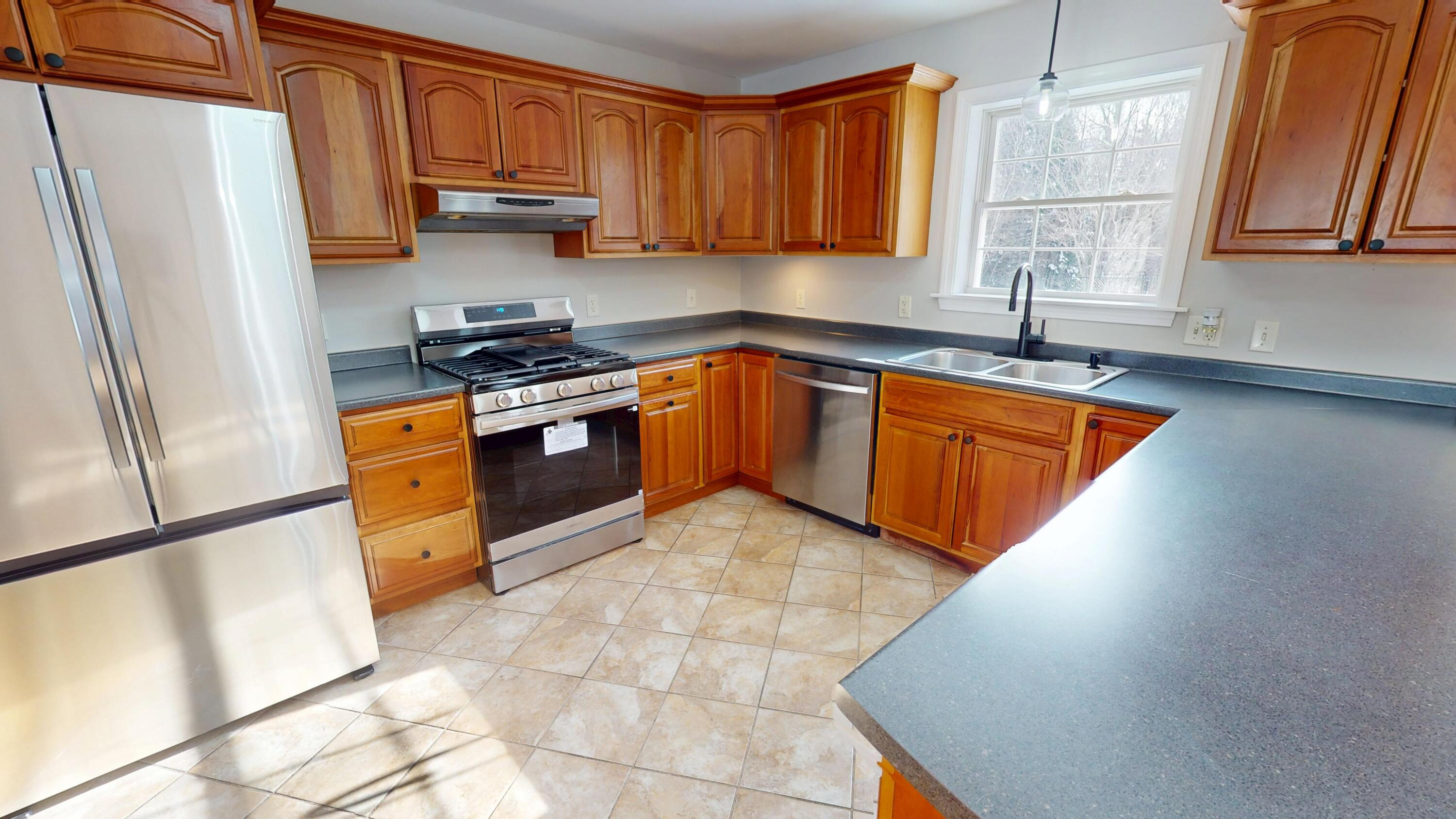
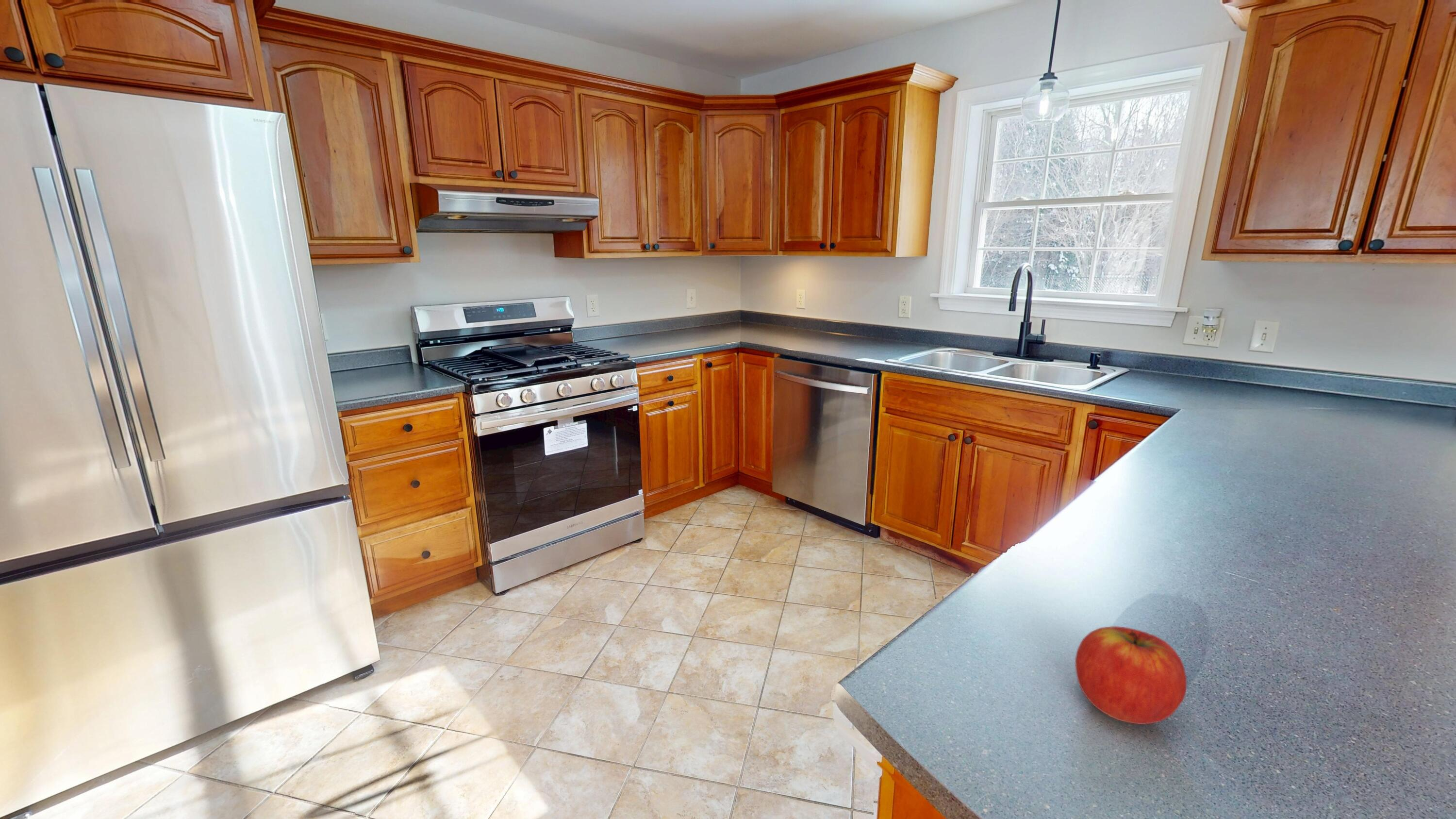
+ apple [1075,626,1187,725]
